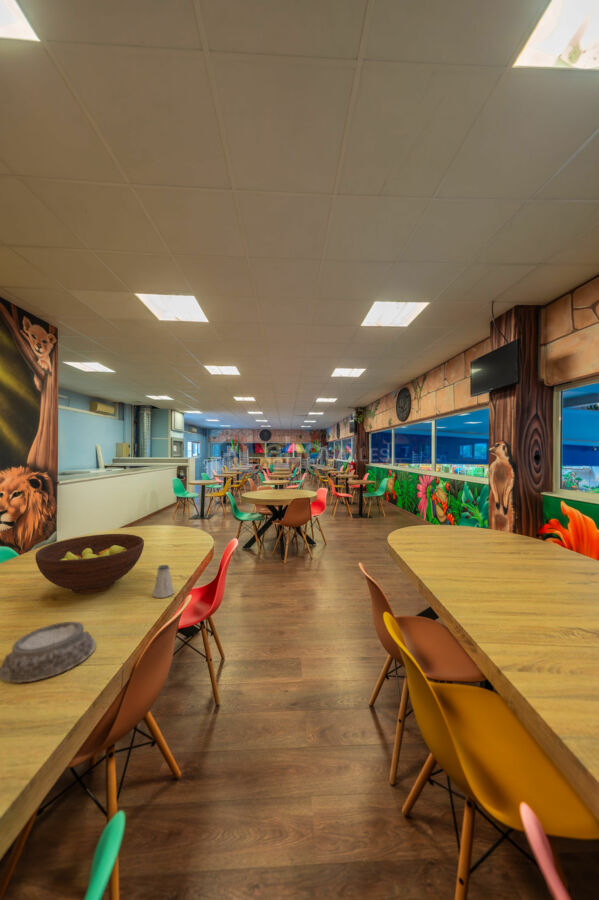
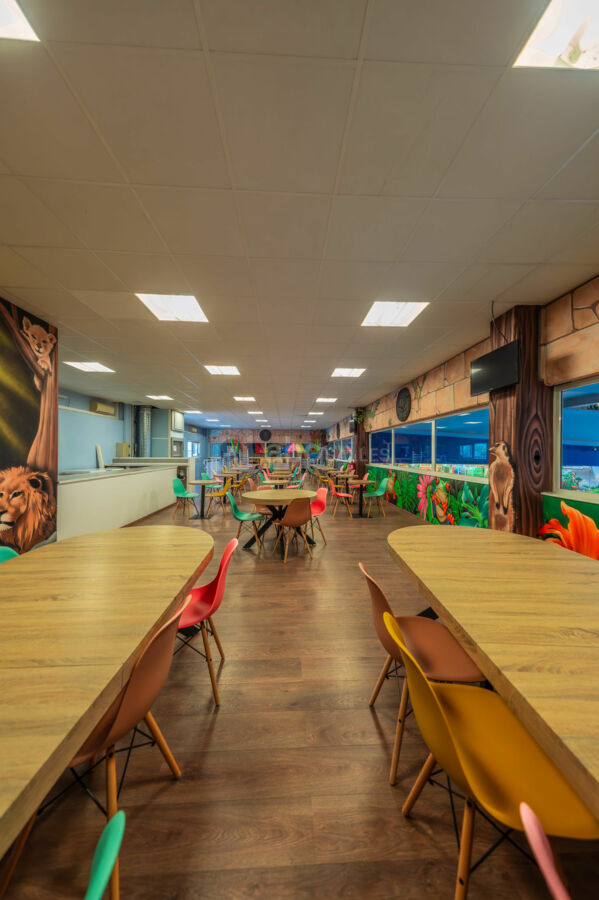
- saltshaker [152,564,175,599]
- fruit bowl [34,533,145,595]
- mortar [0,621,97,683]
